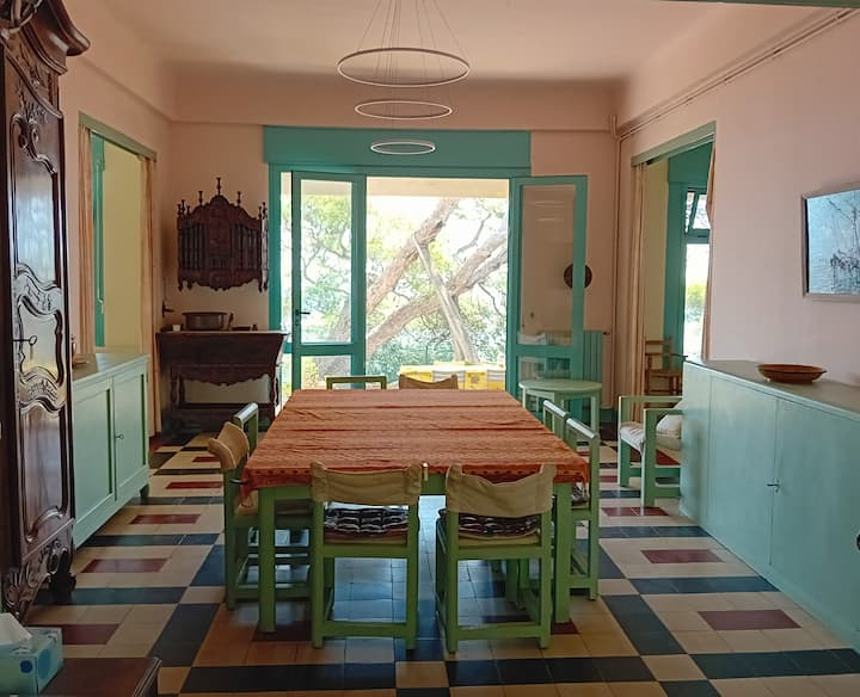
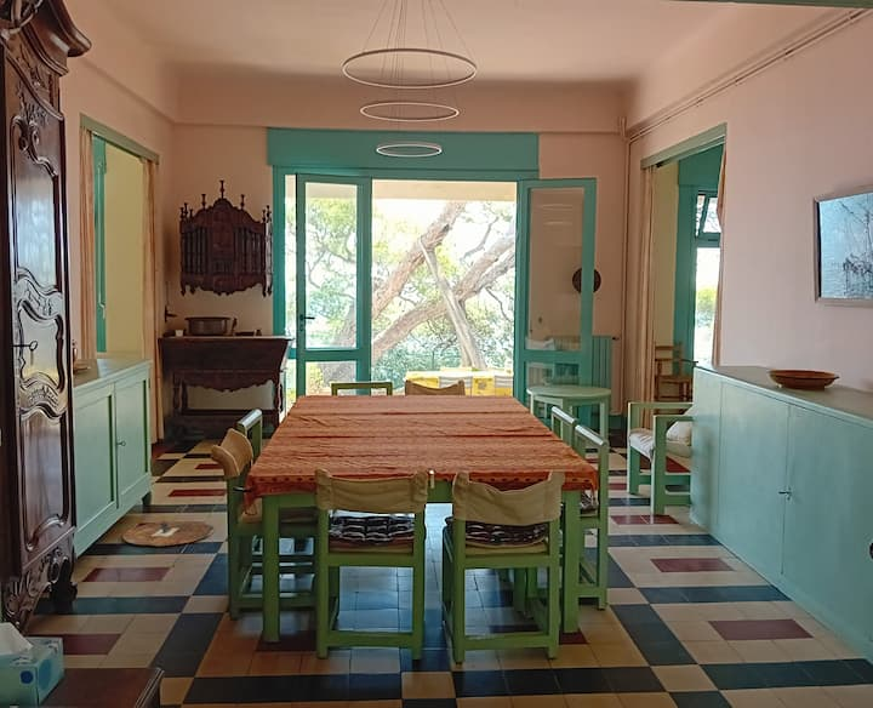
+ woven basket [121,520,215,547]
